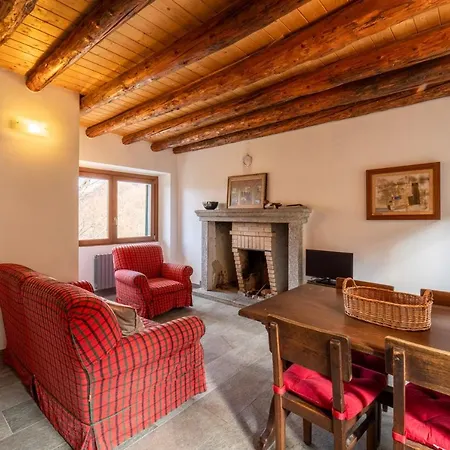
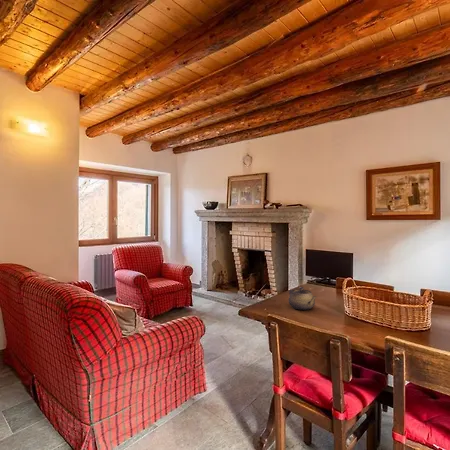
+ teapot [288,286,317,311]
